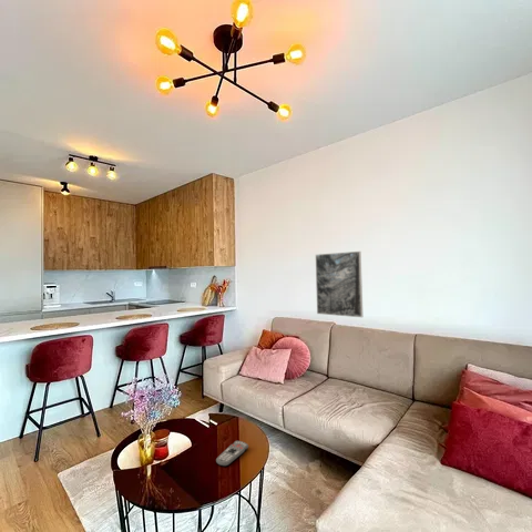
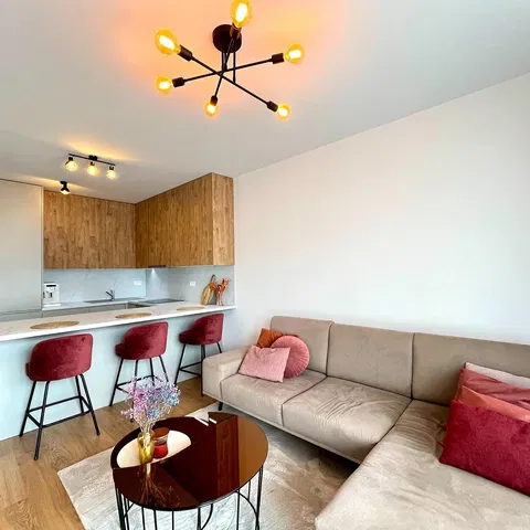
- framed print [315,250,364,318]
- remote control [215,440,249,468]
